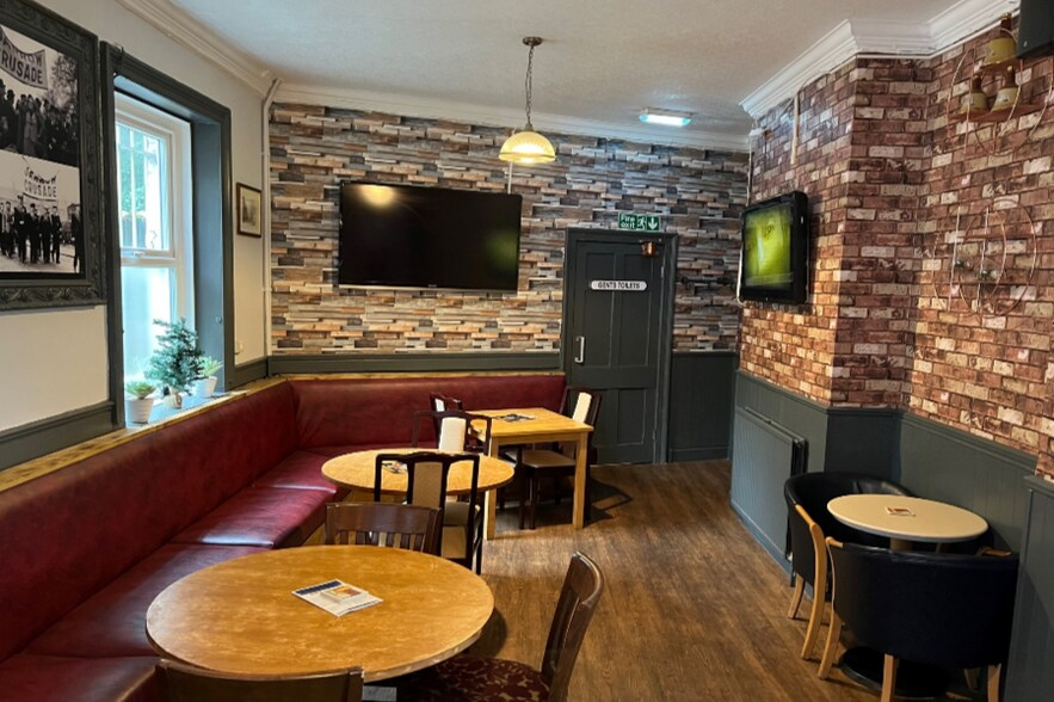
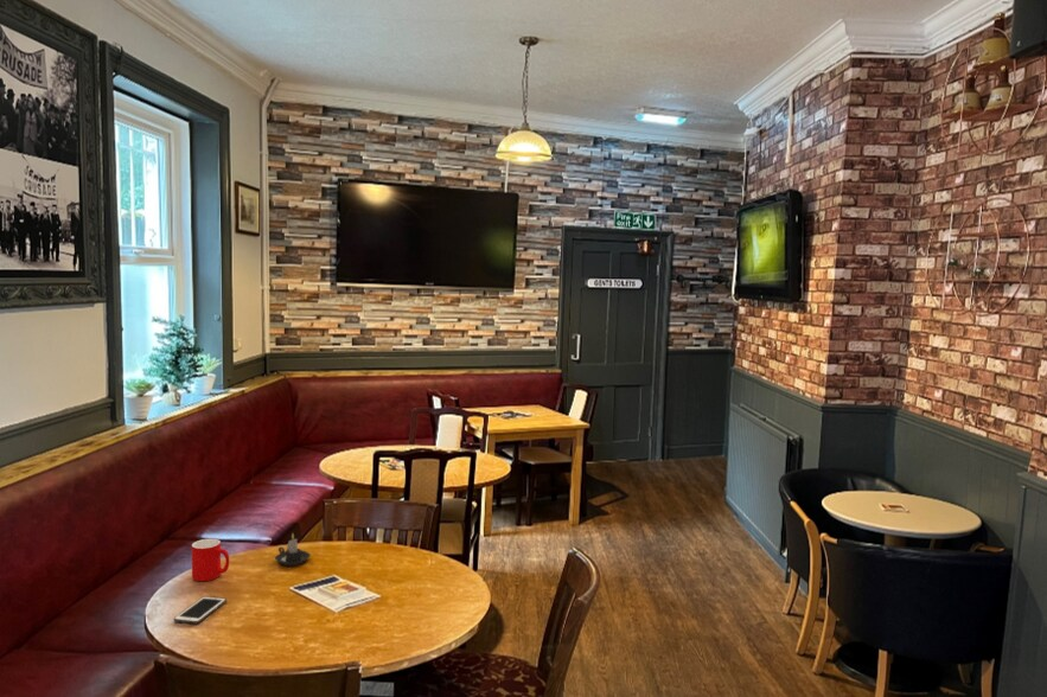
+ candle [273,532,312,568]
+ cup [191,538,230,582]
+ cell phone [173,595,228,625]
